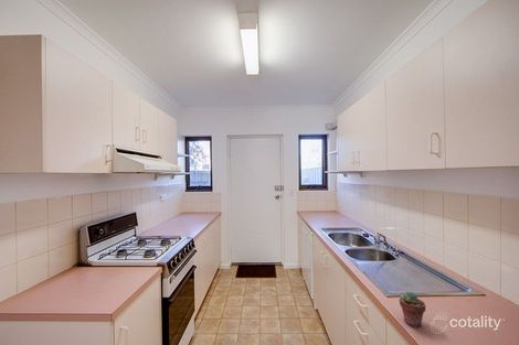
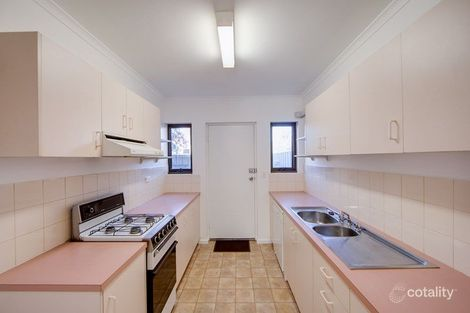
- potted succulent [399,291,426,328]
